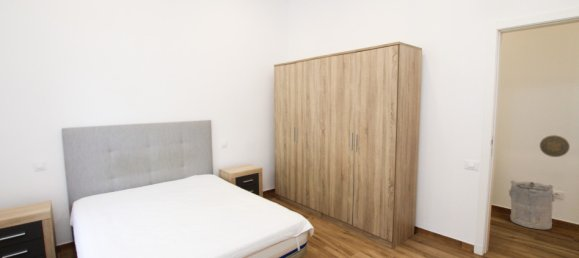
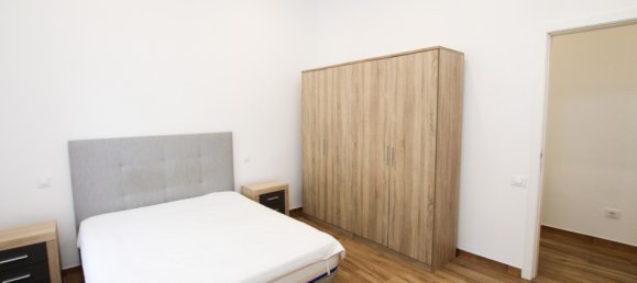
- laundry hamper [508,179,557,230]
- decorative plate [539,134,571,158]
